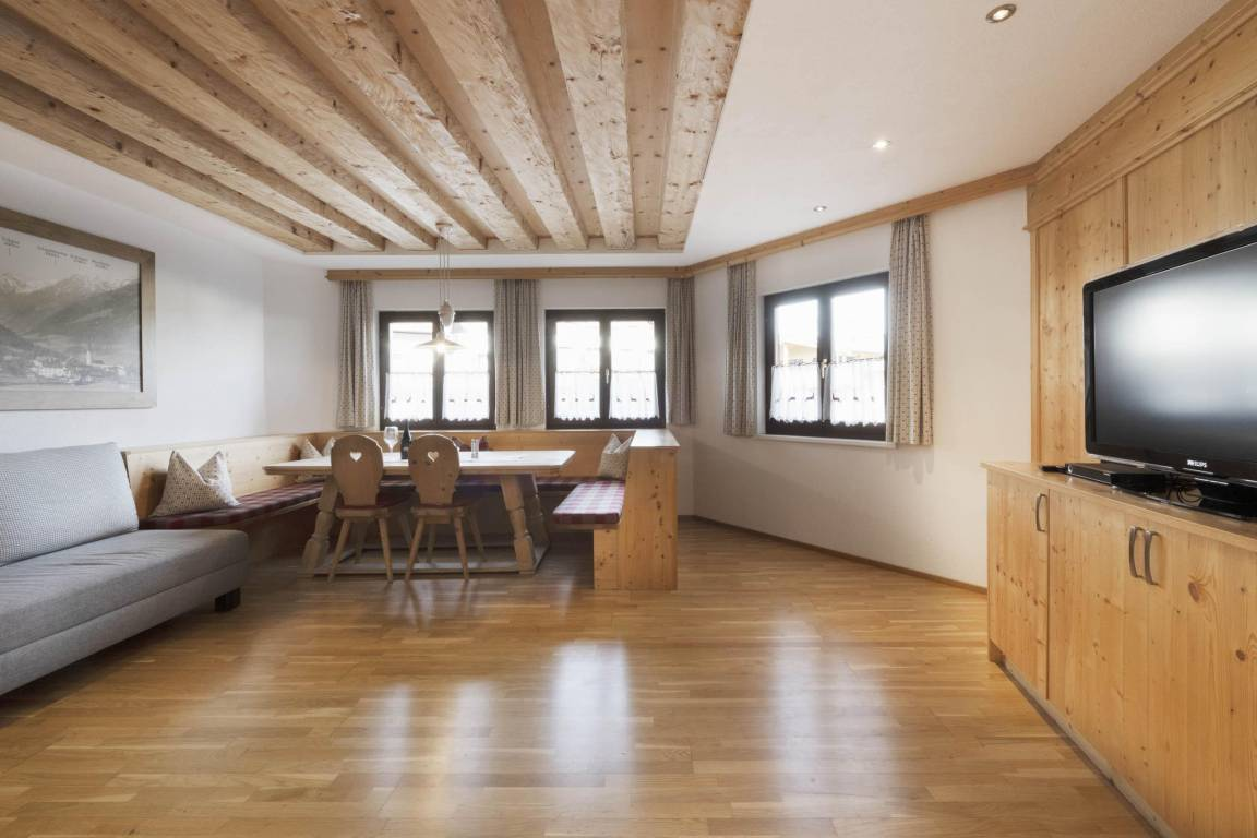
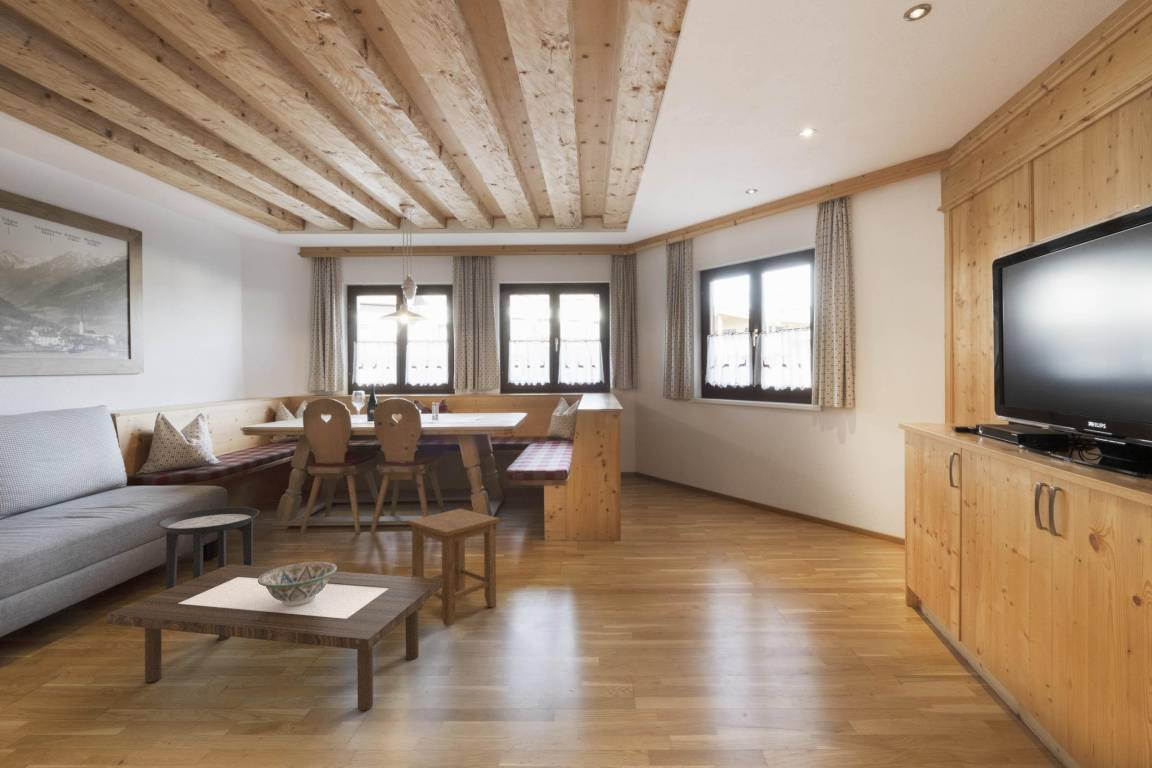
+ coffee table [106,563,442,711]
+ side table [157,506,261,590]
+ decorative bowl [258,561,338,605]
+ stool [406,508,501,628]
